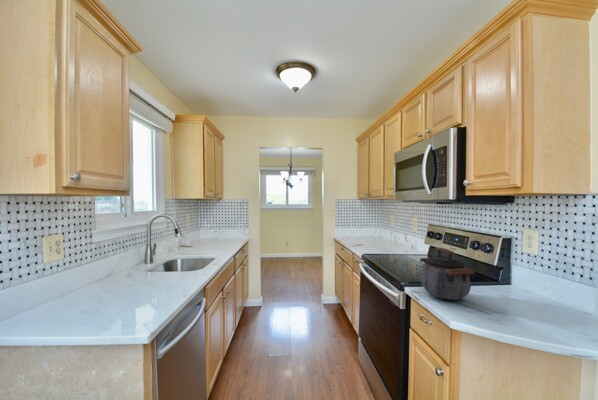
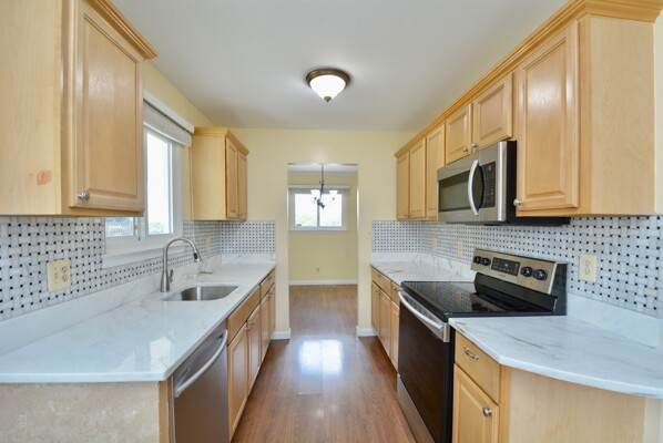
- kettle [419,246,476,301]
